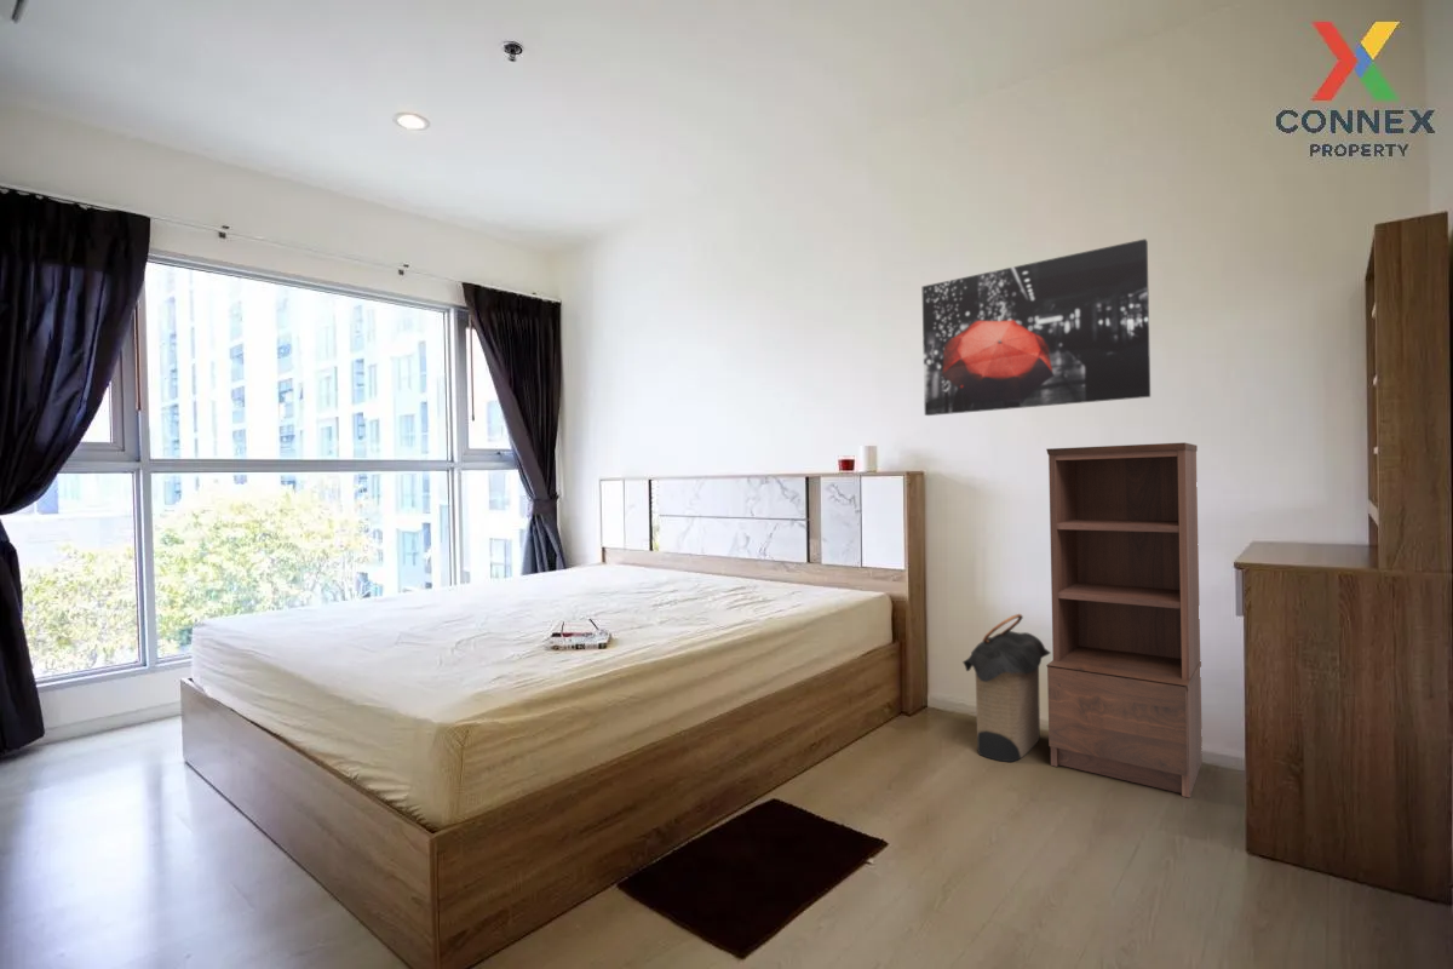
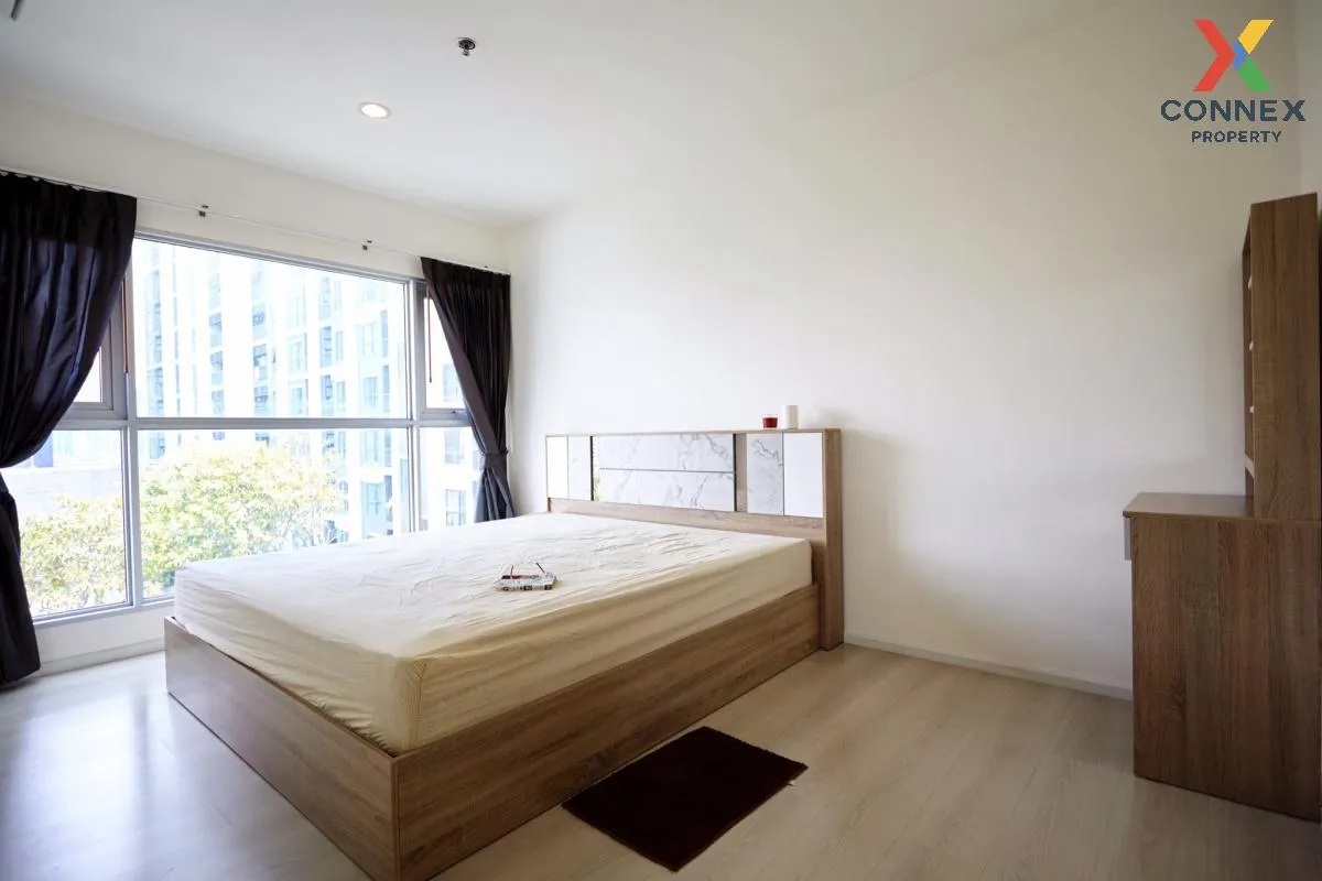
- laundry hamper [961,613,1052,763]
- wall art [921,237,1152,417]
- shelving unit [1045,441,1204,799]
